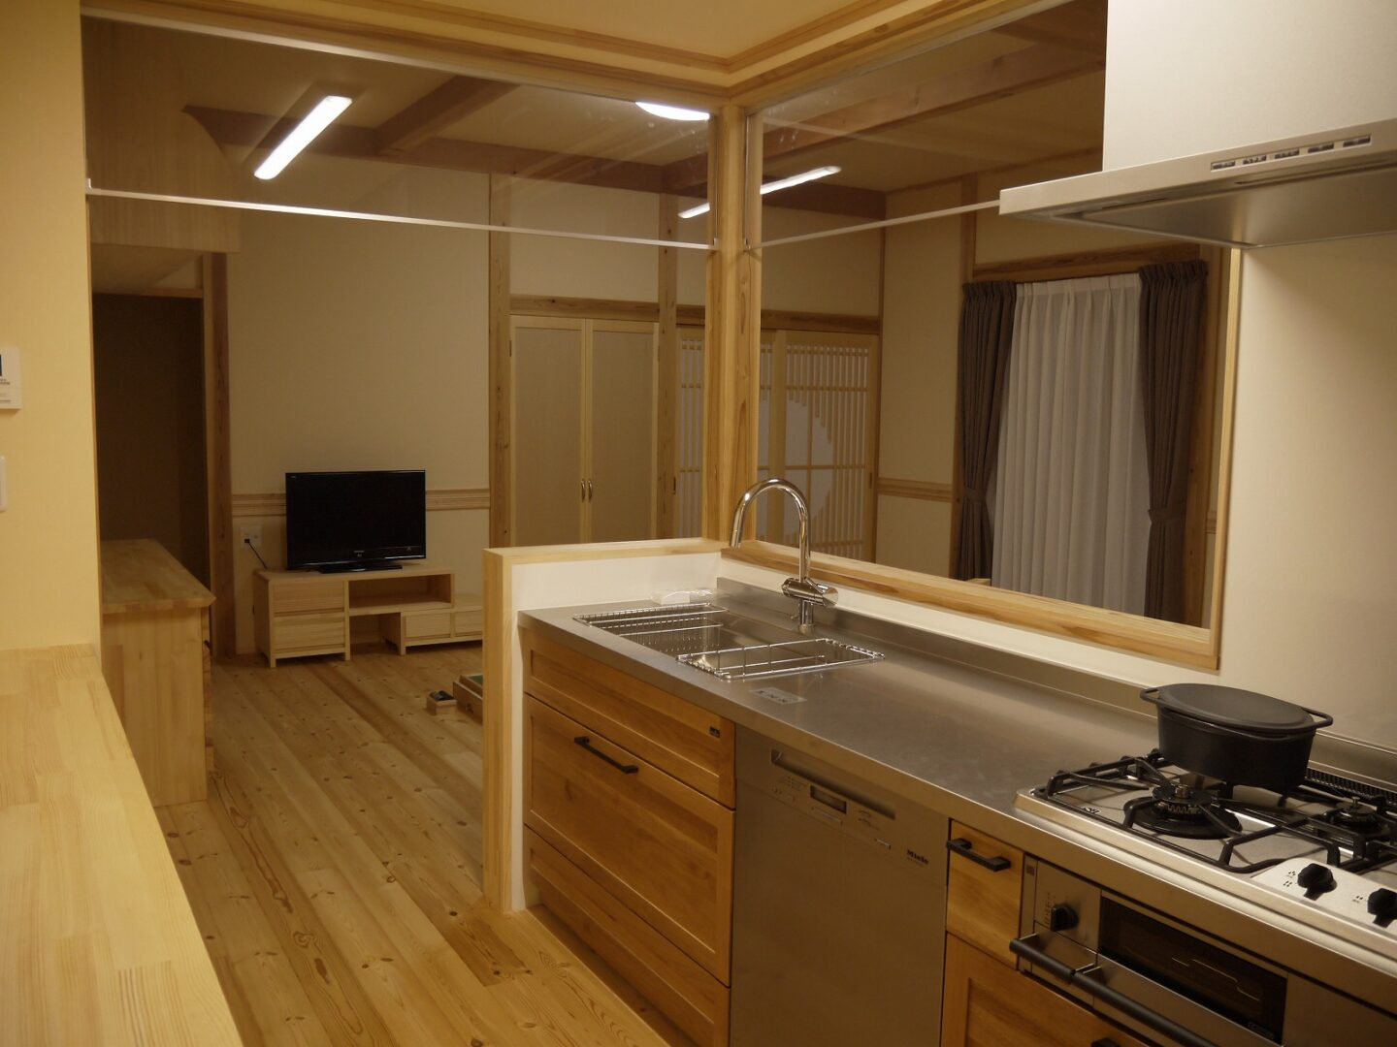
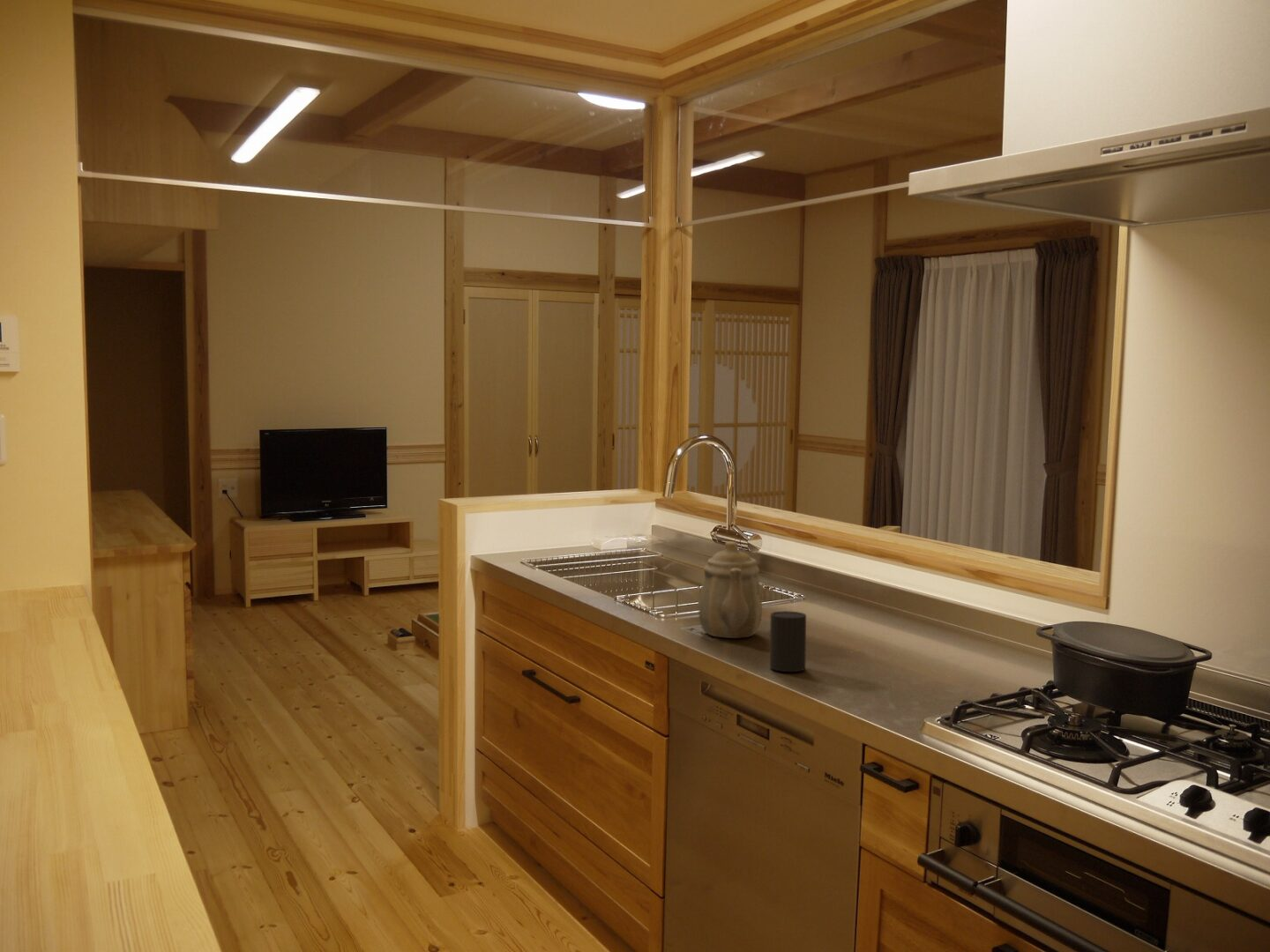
+ cup [769,610,807,673]
+ teapot [698,540,763,639]
